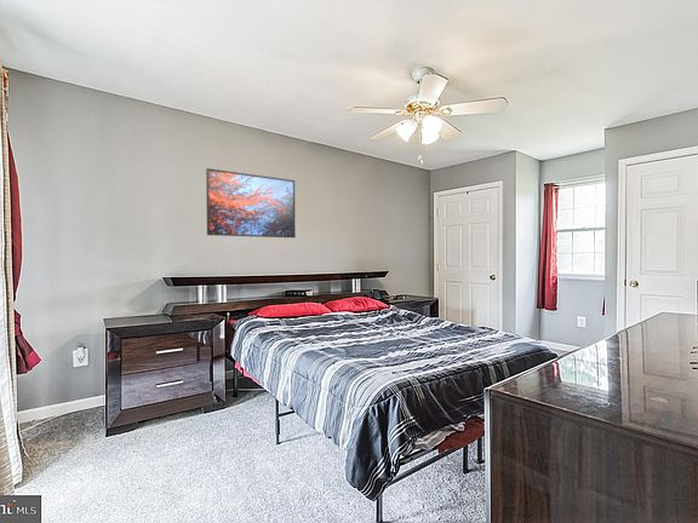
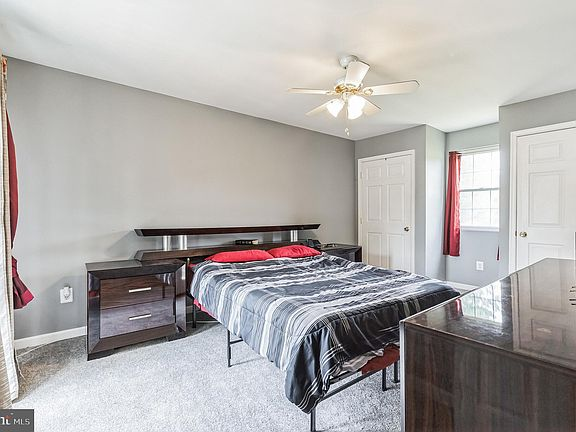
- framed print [205,167,297,238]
